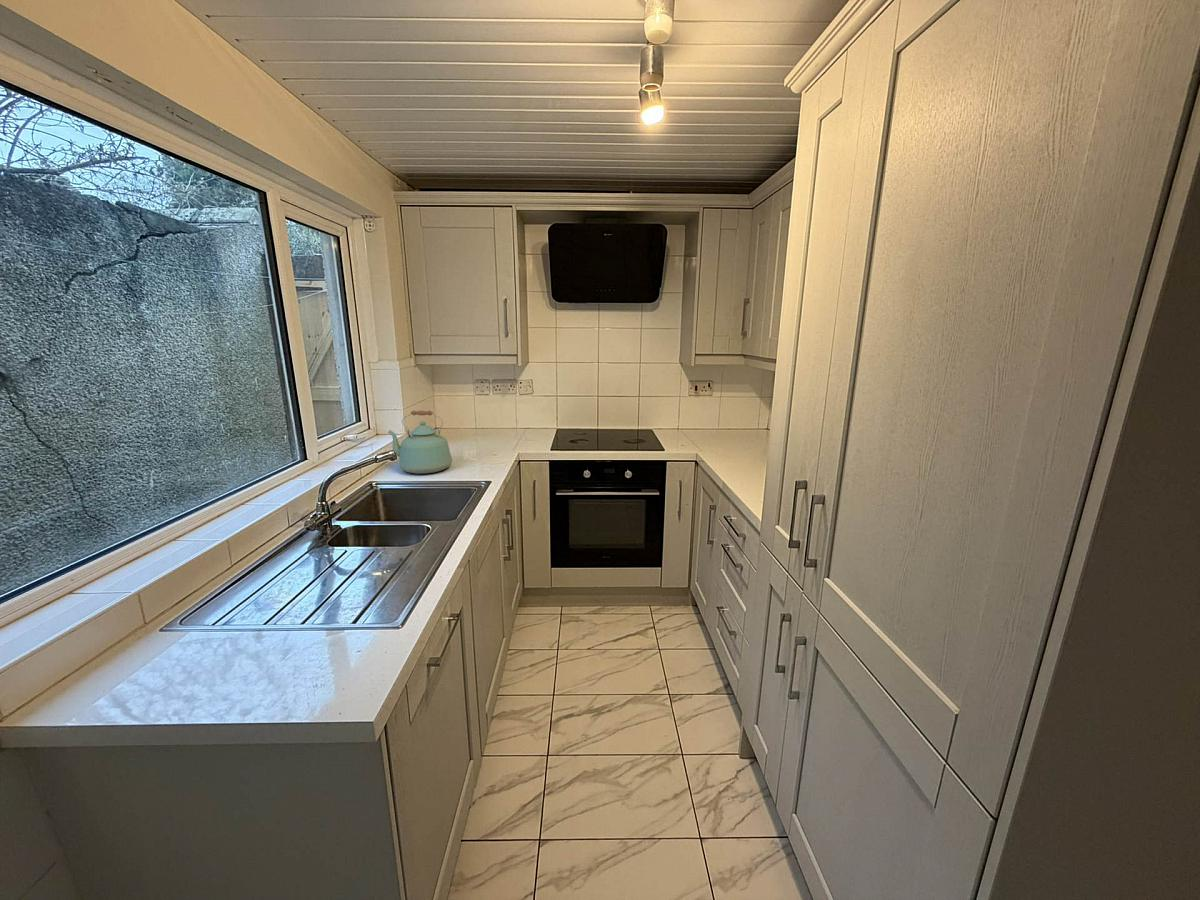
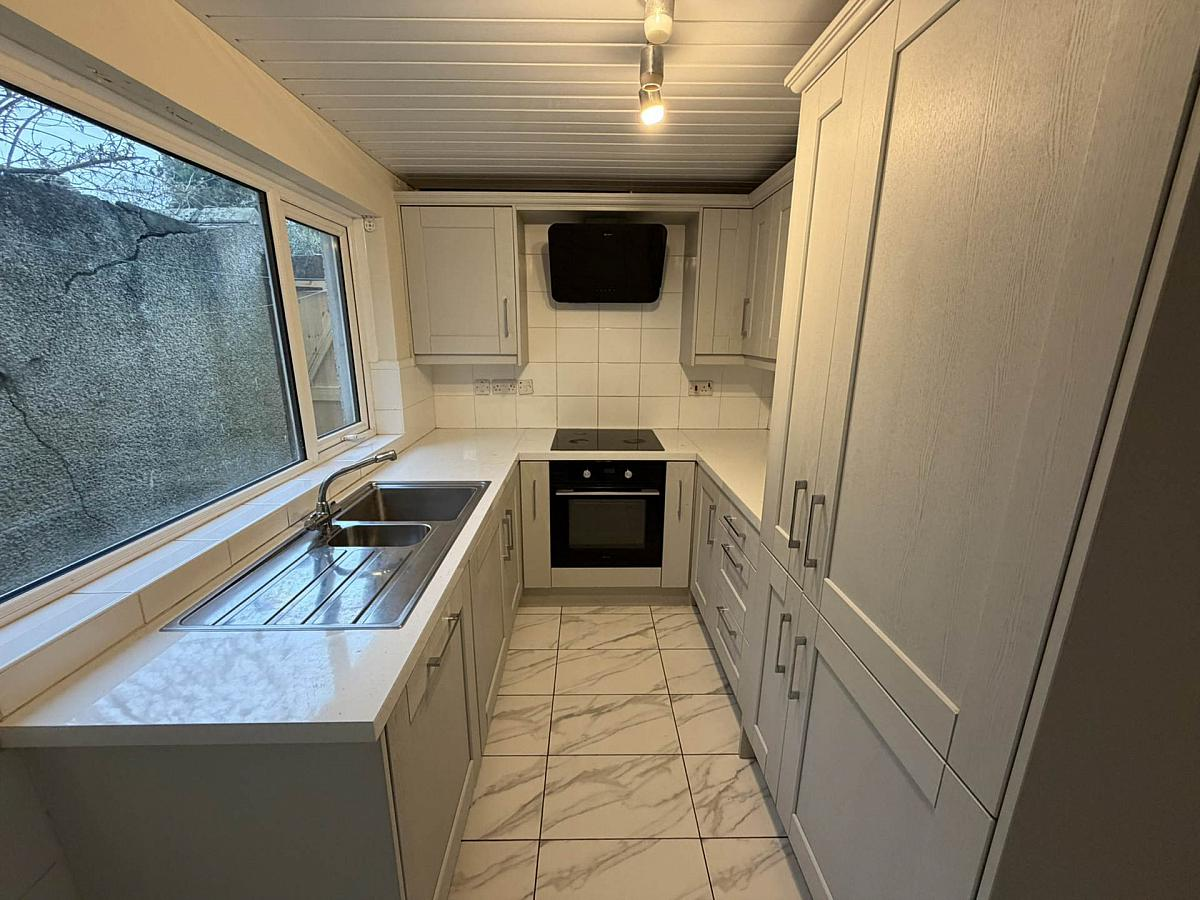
- kettle [387,409,453,475]
